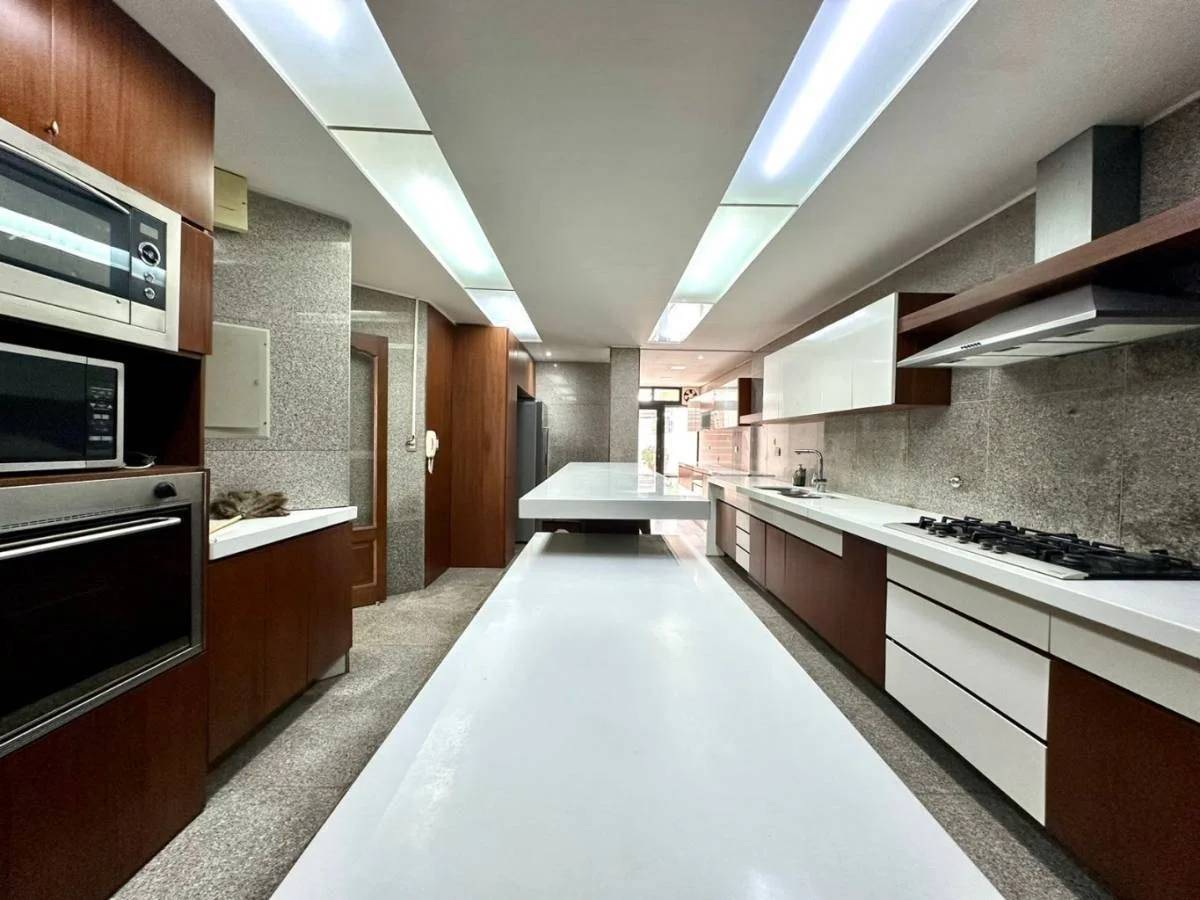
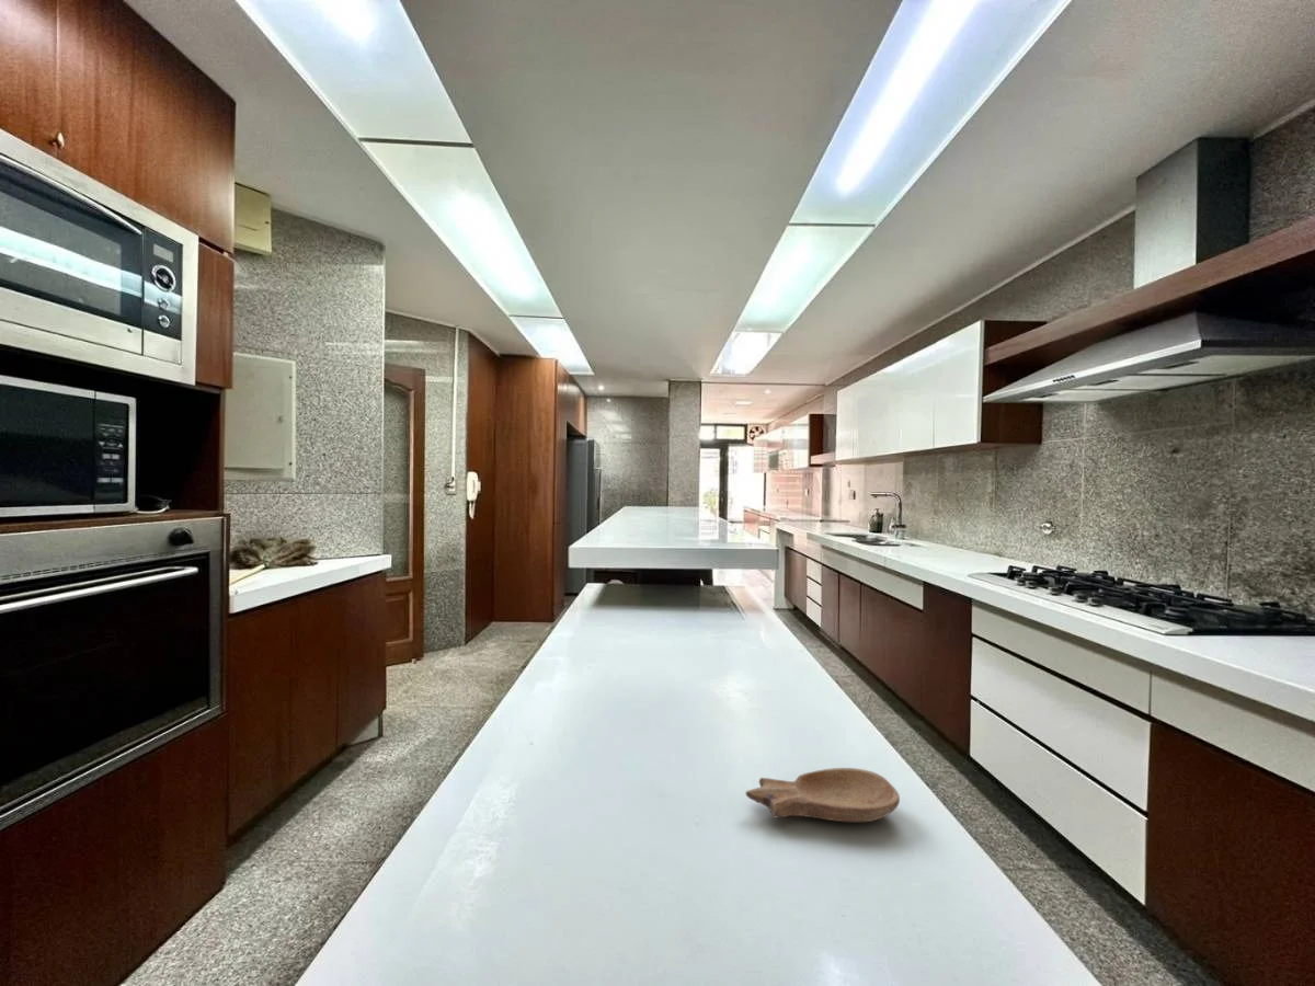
+ bowl [744,767,901,823]
